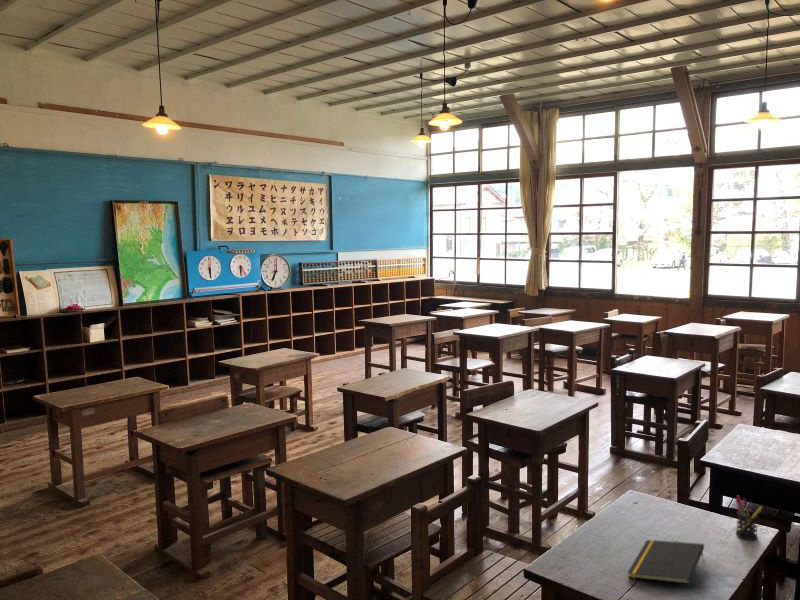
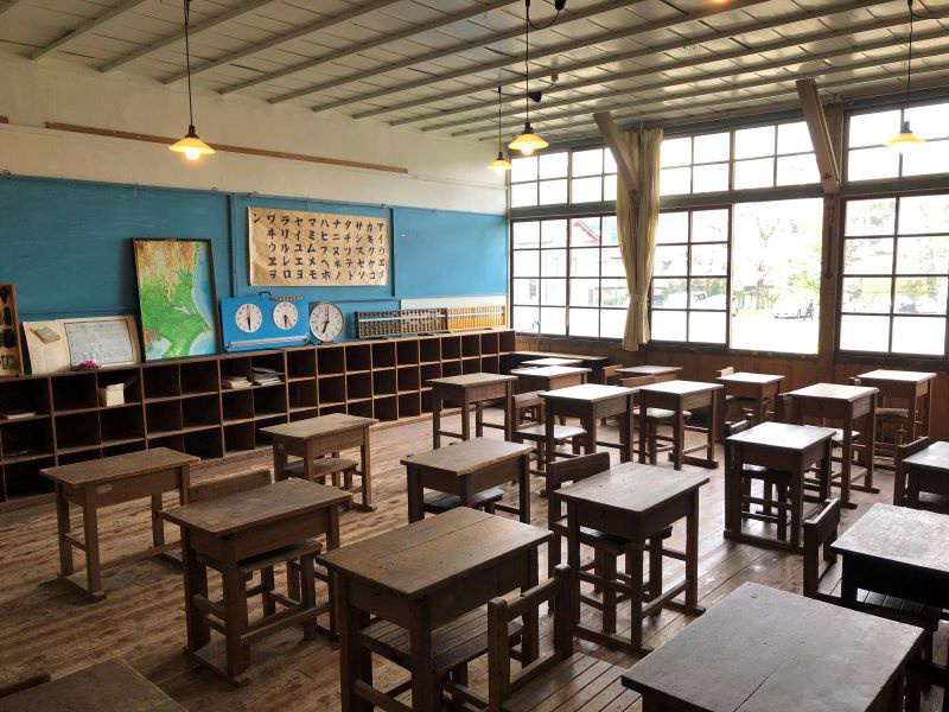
- pen holder [735,495,763,541]
- notepad [626,539,705,585]
